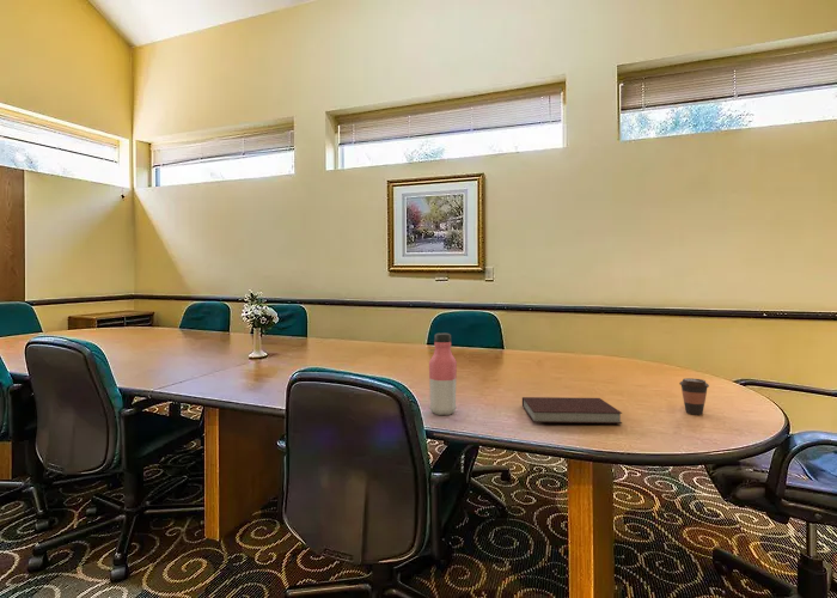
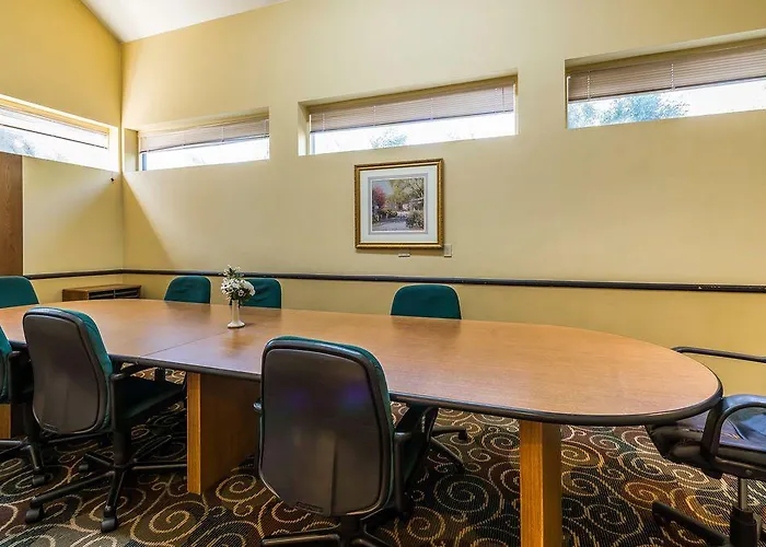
- water bottle [428,332,458,416]
- notebook [521,396,623,425]
- coffee cup [678,377,710,416]
